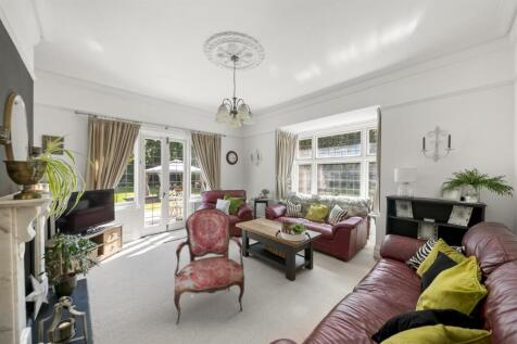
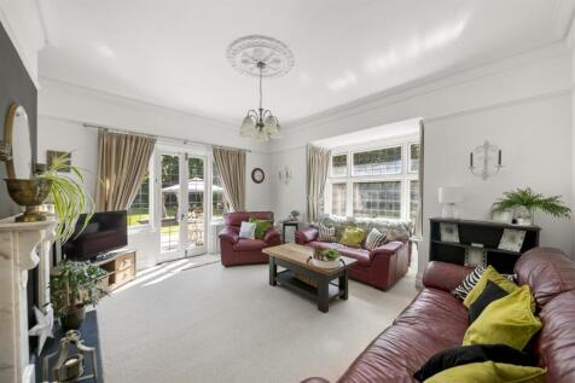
- armchair [173,206,245,324]
